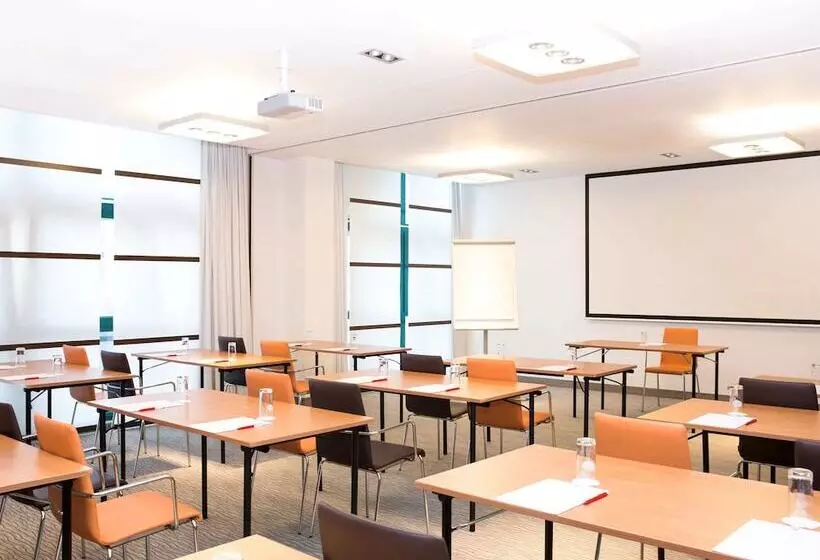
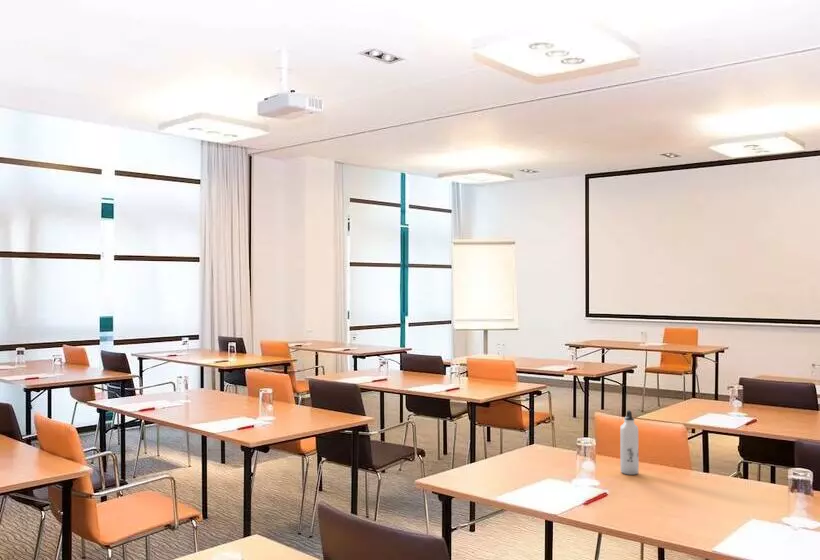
+ water bottle [619,409,640,476]
